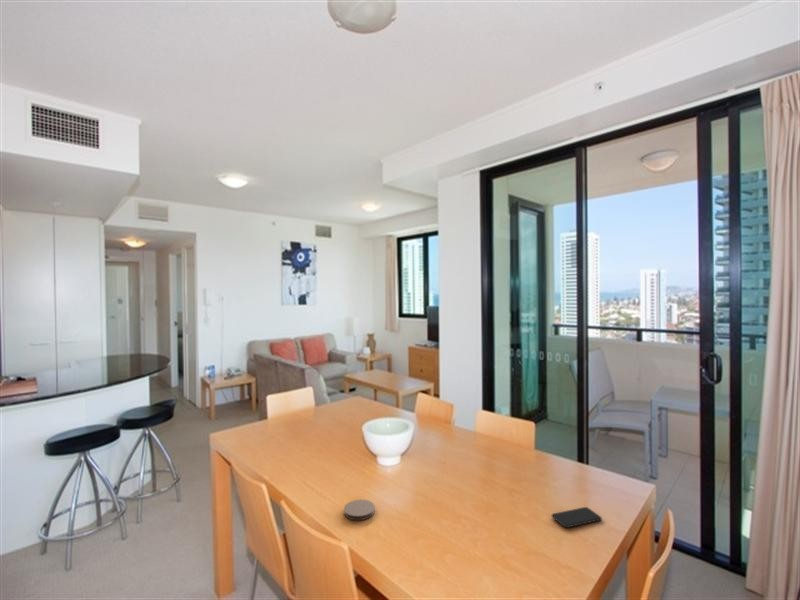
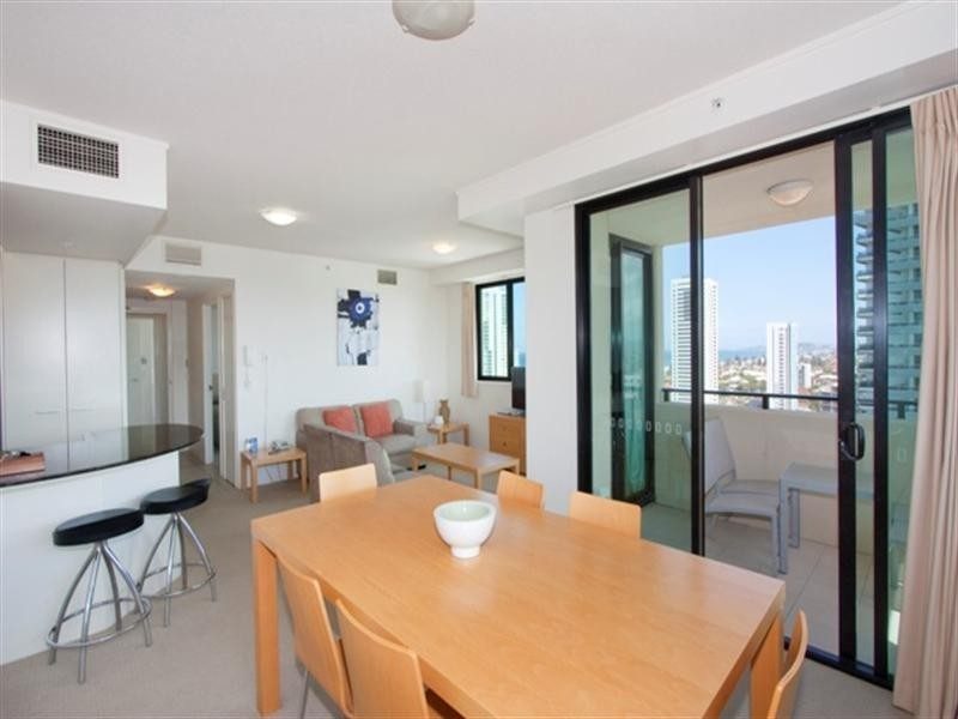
- coaster [343,498,376,521]
- smartphone [551,506,603,529]
